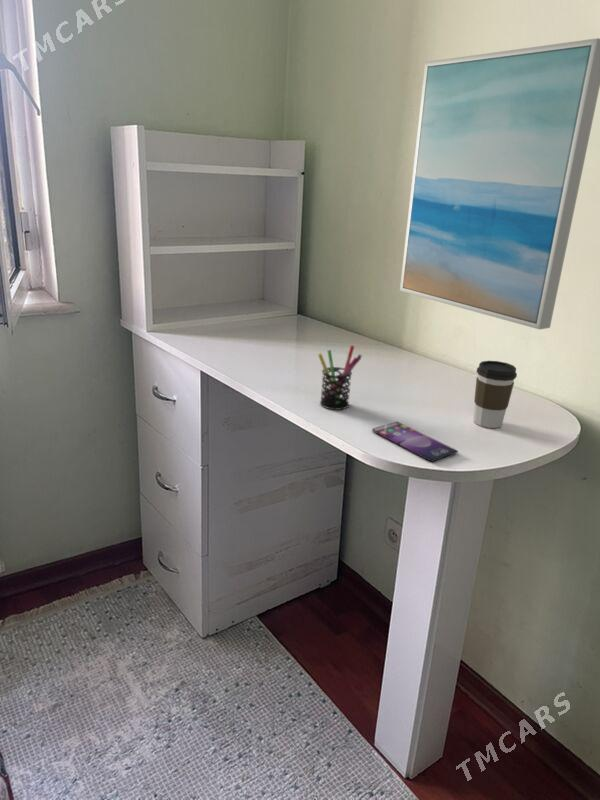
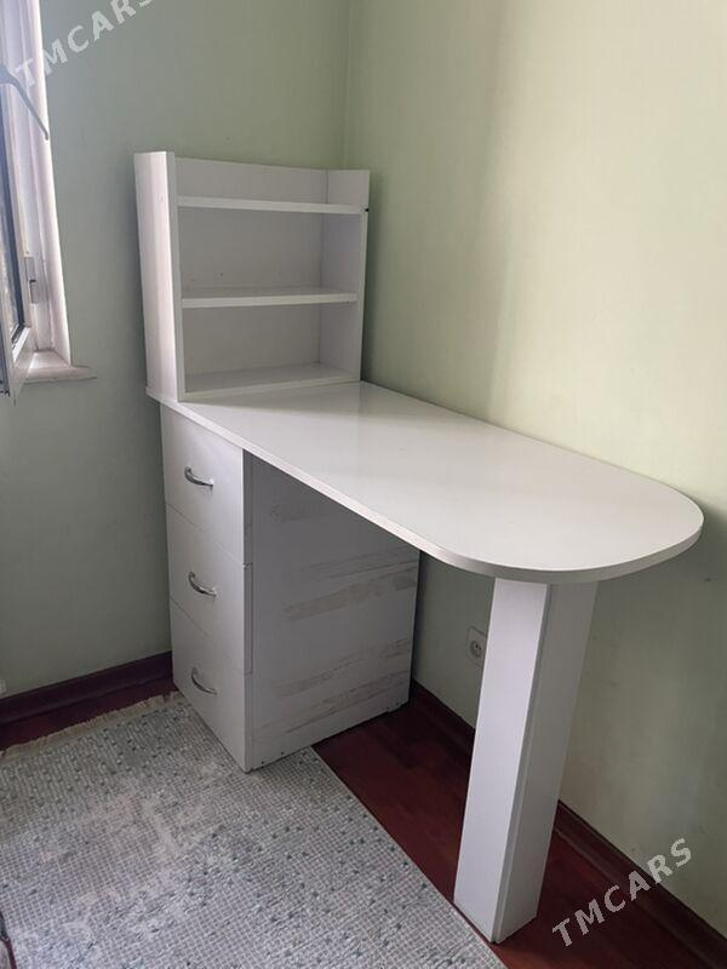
- wall art [399,37,600,331]
- smartphone [371,421,459,463]
- pen holder [317,344,363,411]
- coffee cup [473,360,518,429]
